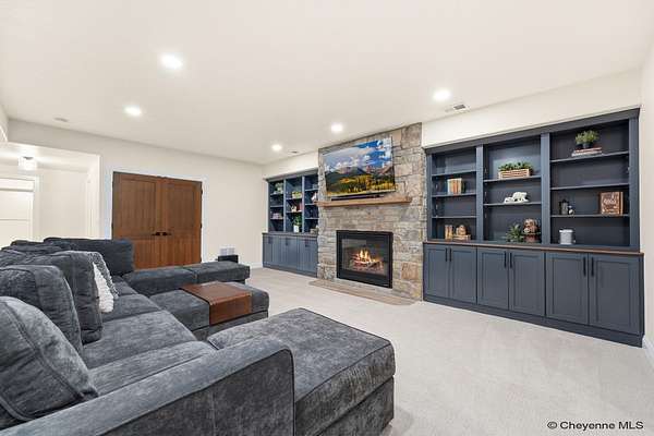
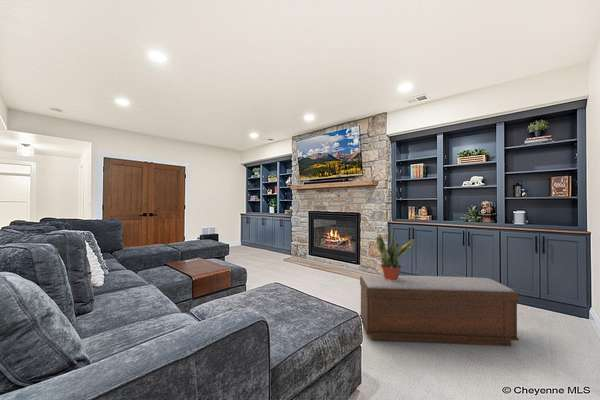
+ potted plant [375,230,415,281]
+ bench [359,274,520,347]
